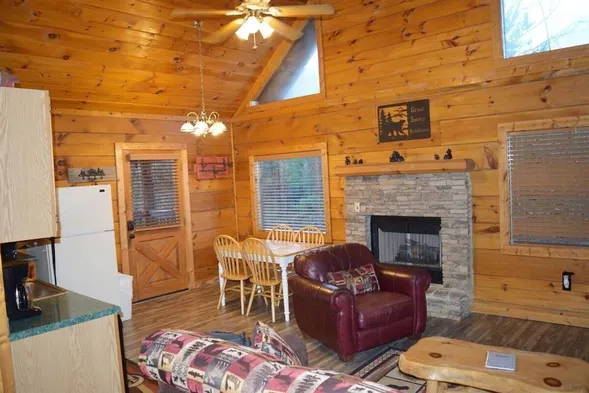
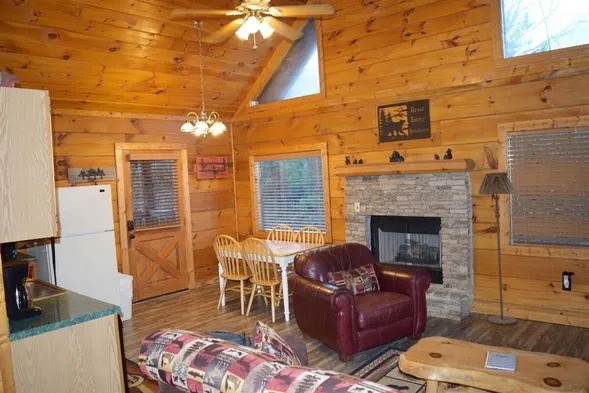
+ floor lamp [477,171,517,326]
